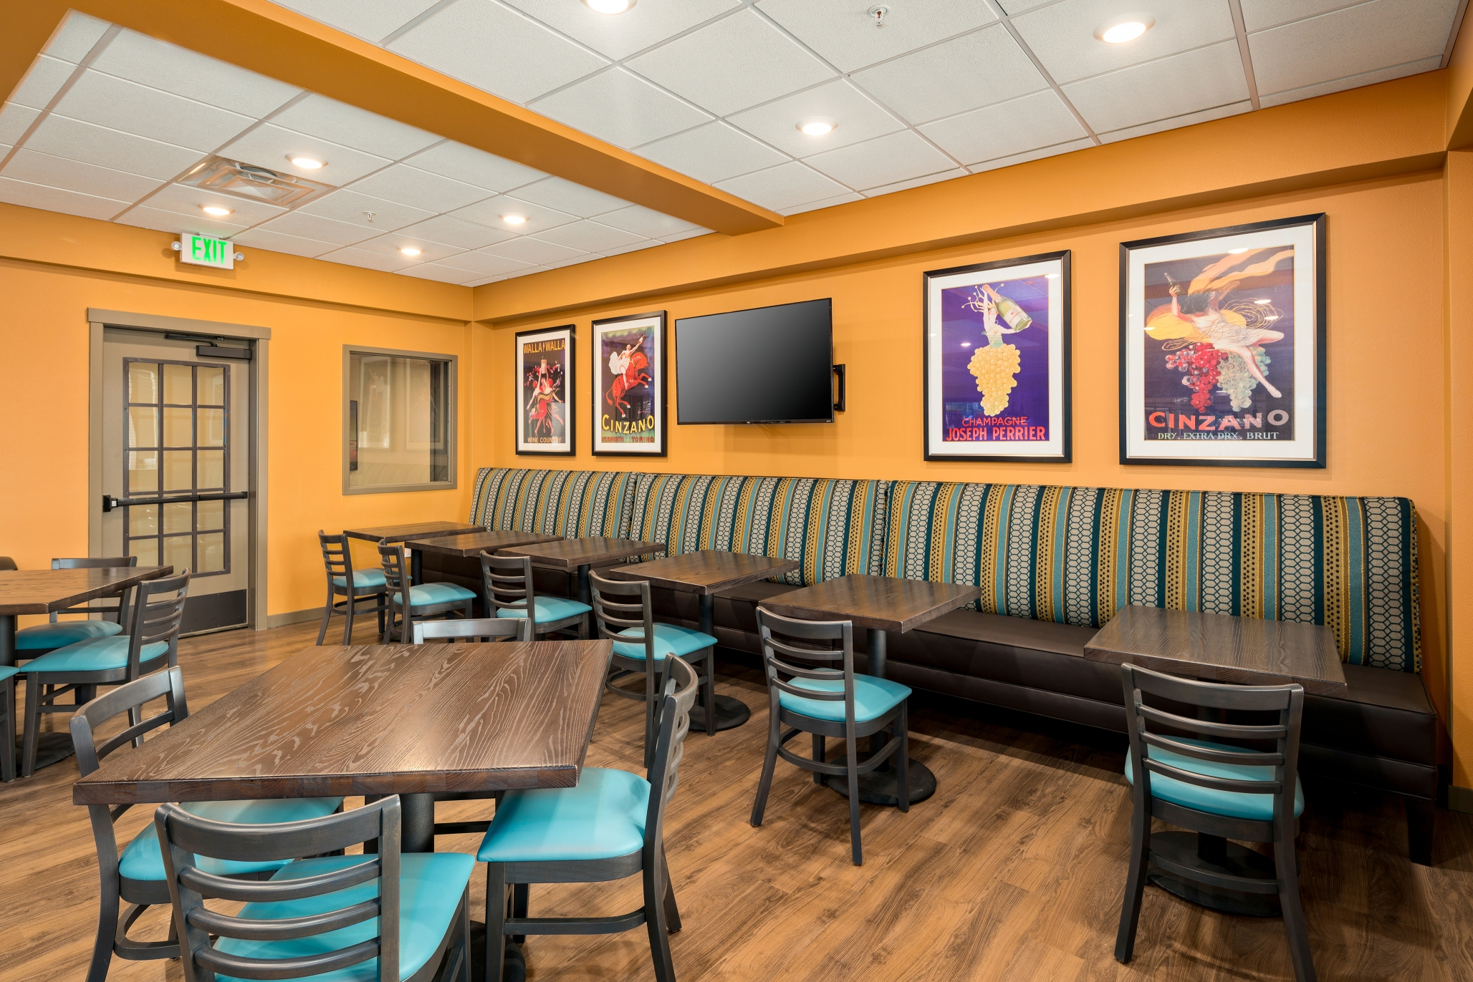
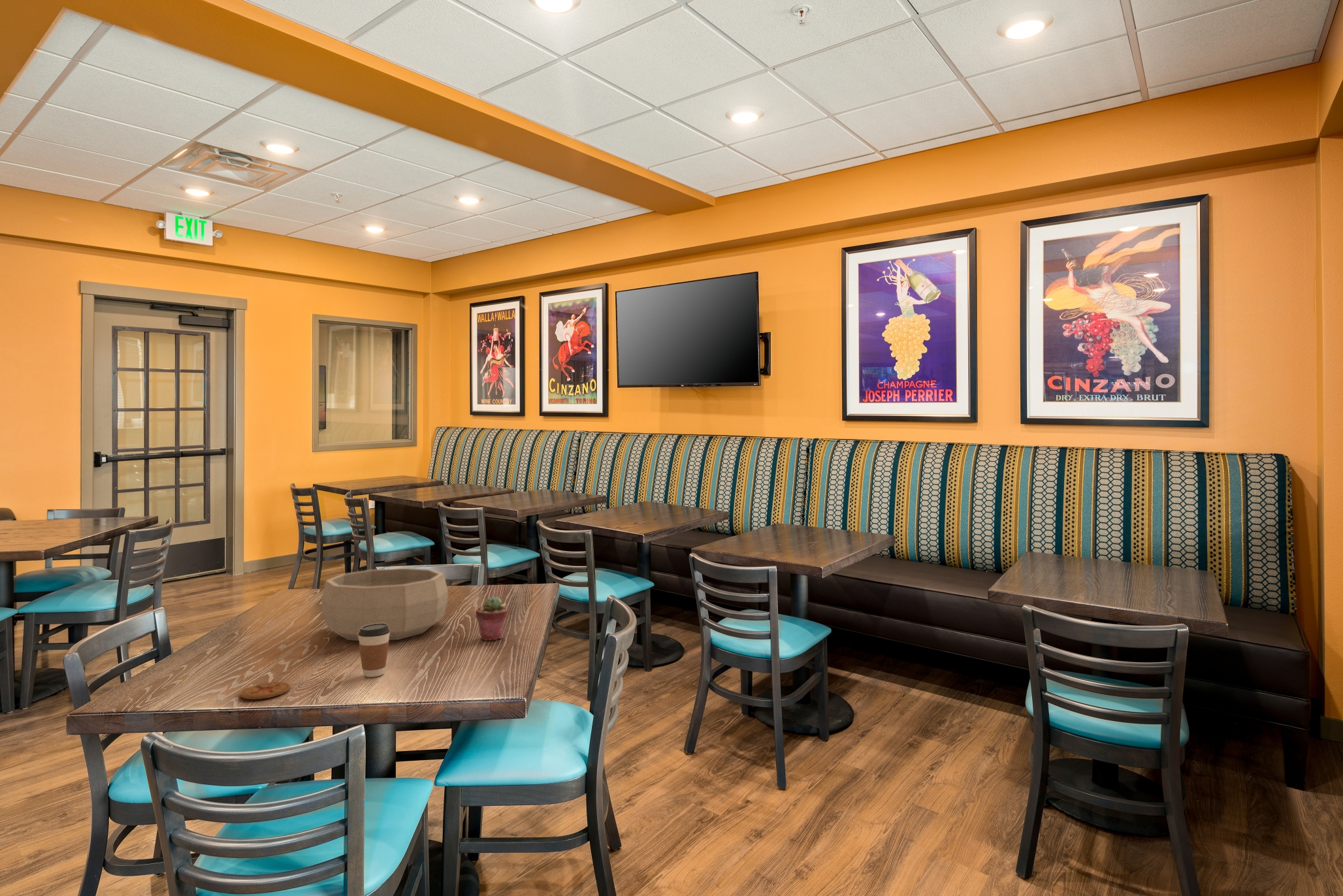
+ potted succulent [474,596,508,641]
+ coffee cup [358,623,390,678]
+ coaster [240,681,291,700]
+ decorative bowl [321,568,449,642]
